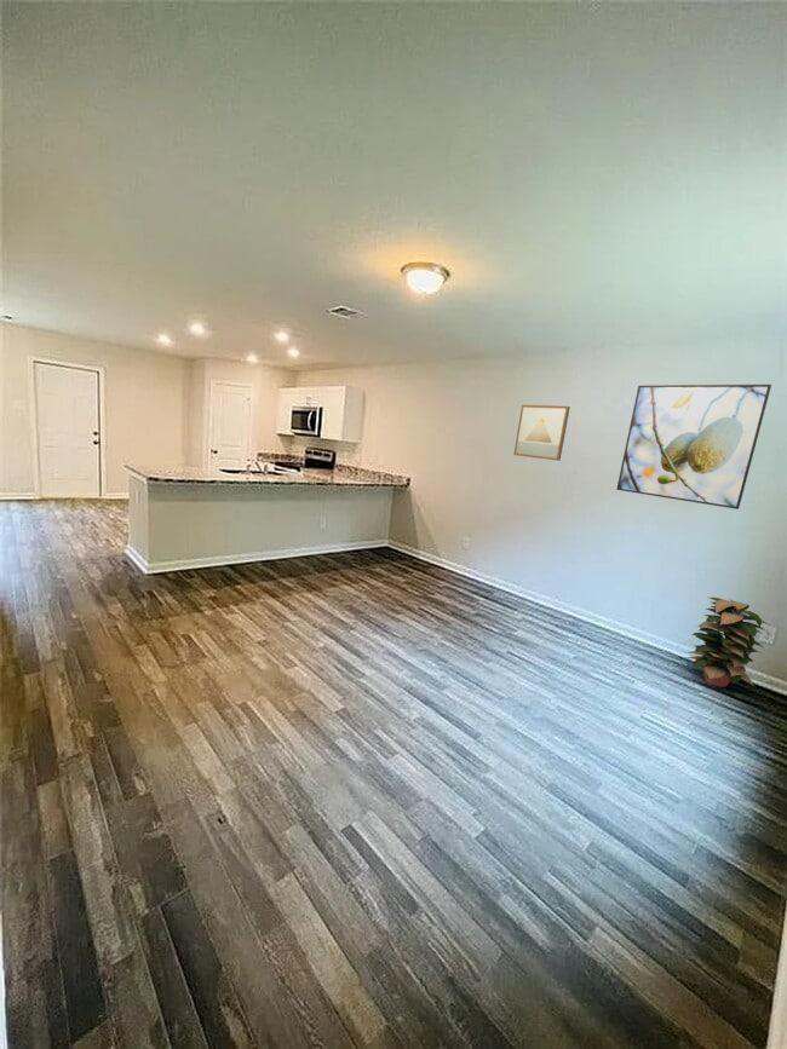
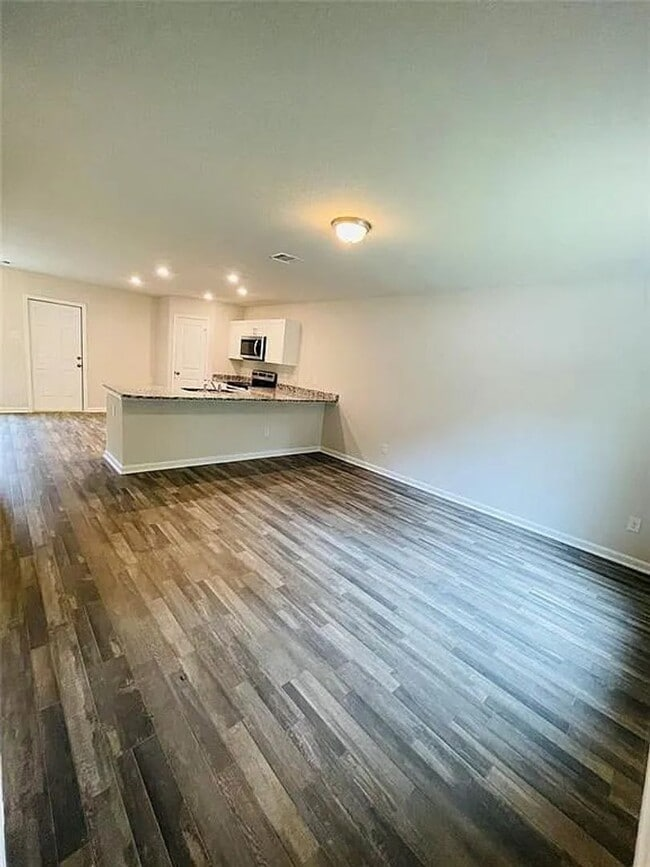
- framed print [616,384,772,511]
- decorative plant [685,596,769,688]
- wall art [512,404,571,462]
